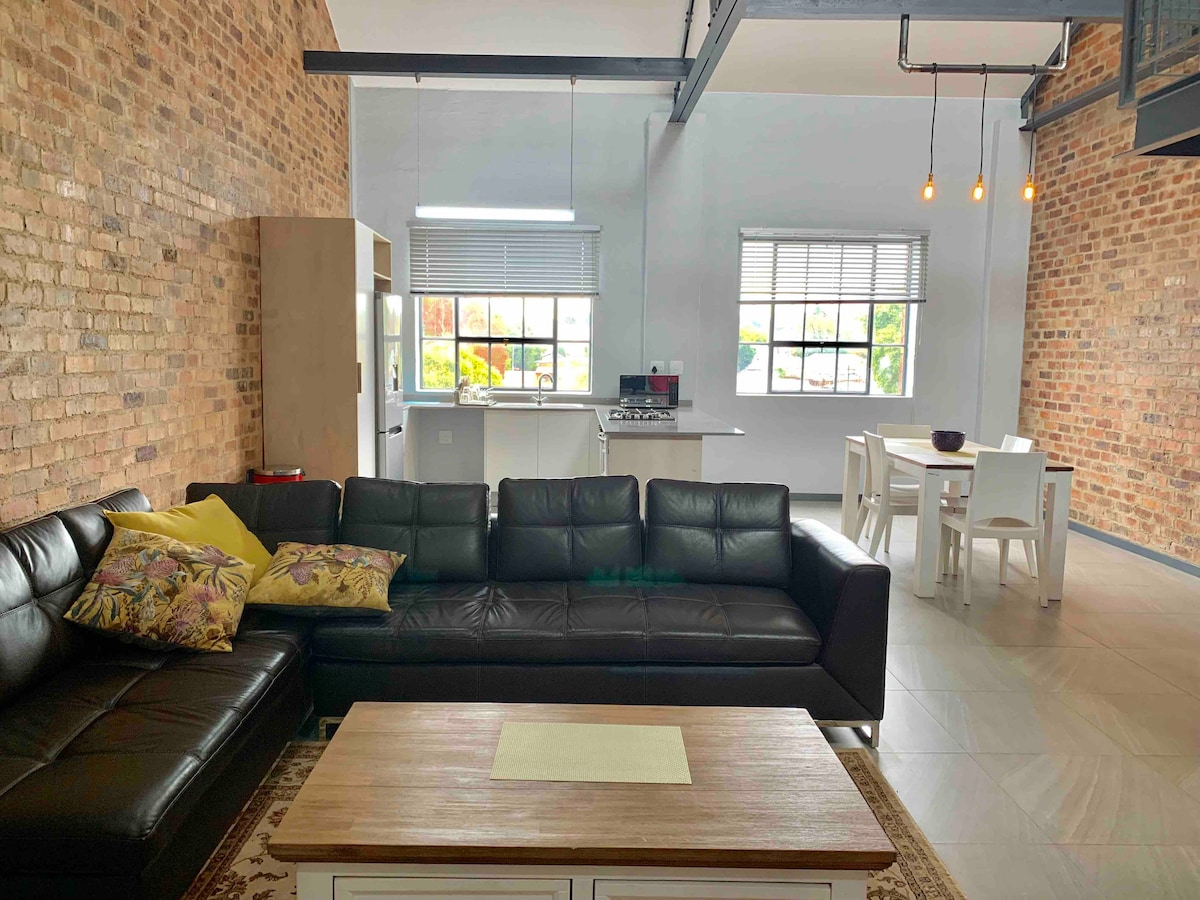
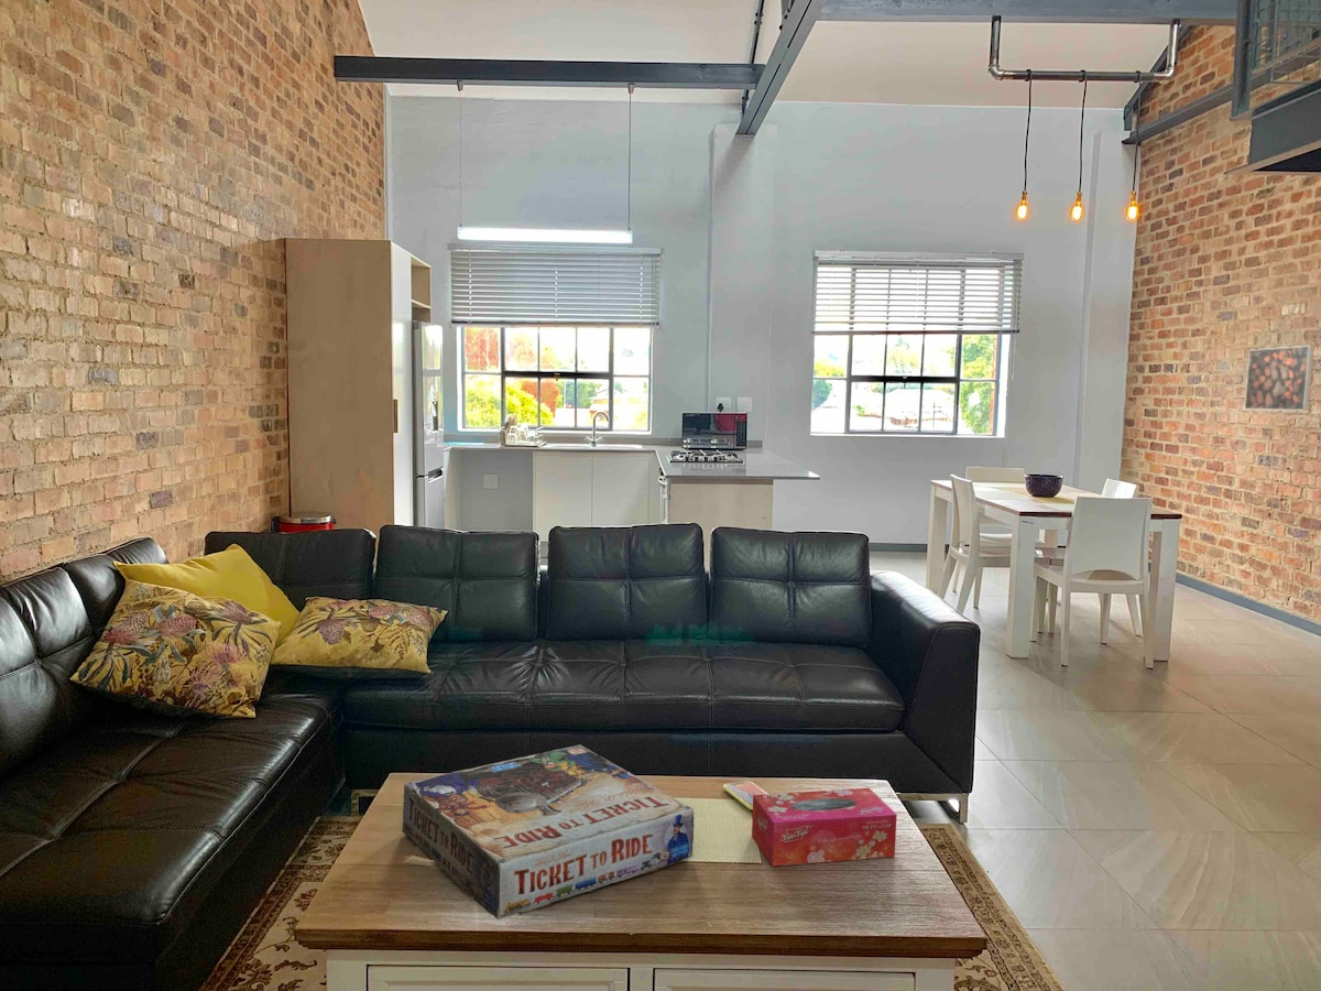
+ tissue box [751,787,898,868]
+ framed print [1244,345,1315,412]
+ board game [401,744,696,921]
+ smartphone [722,780,768,810]
